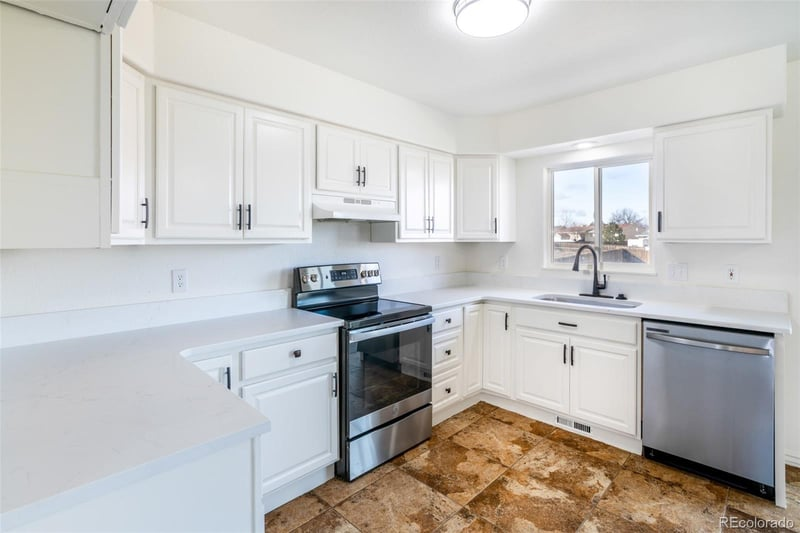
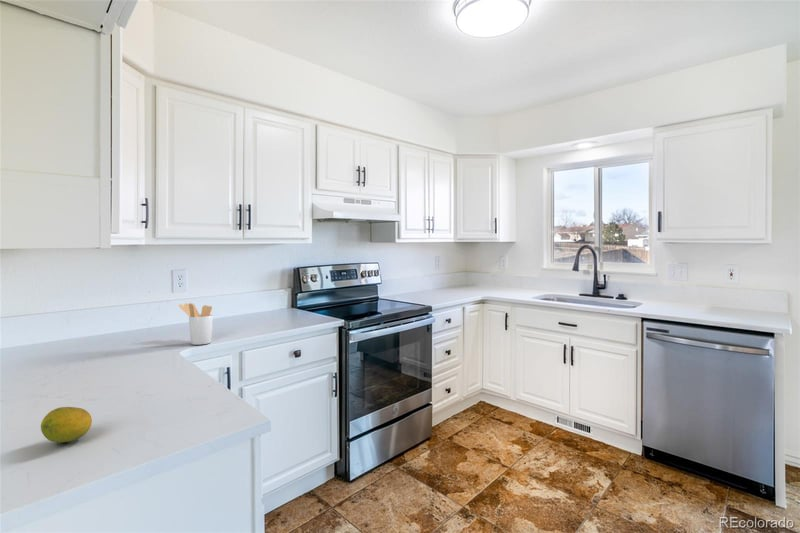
+ fruit [40,406,93,443]
+ utensil holder [178,302,214,346]
